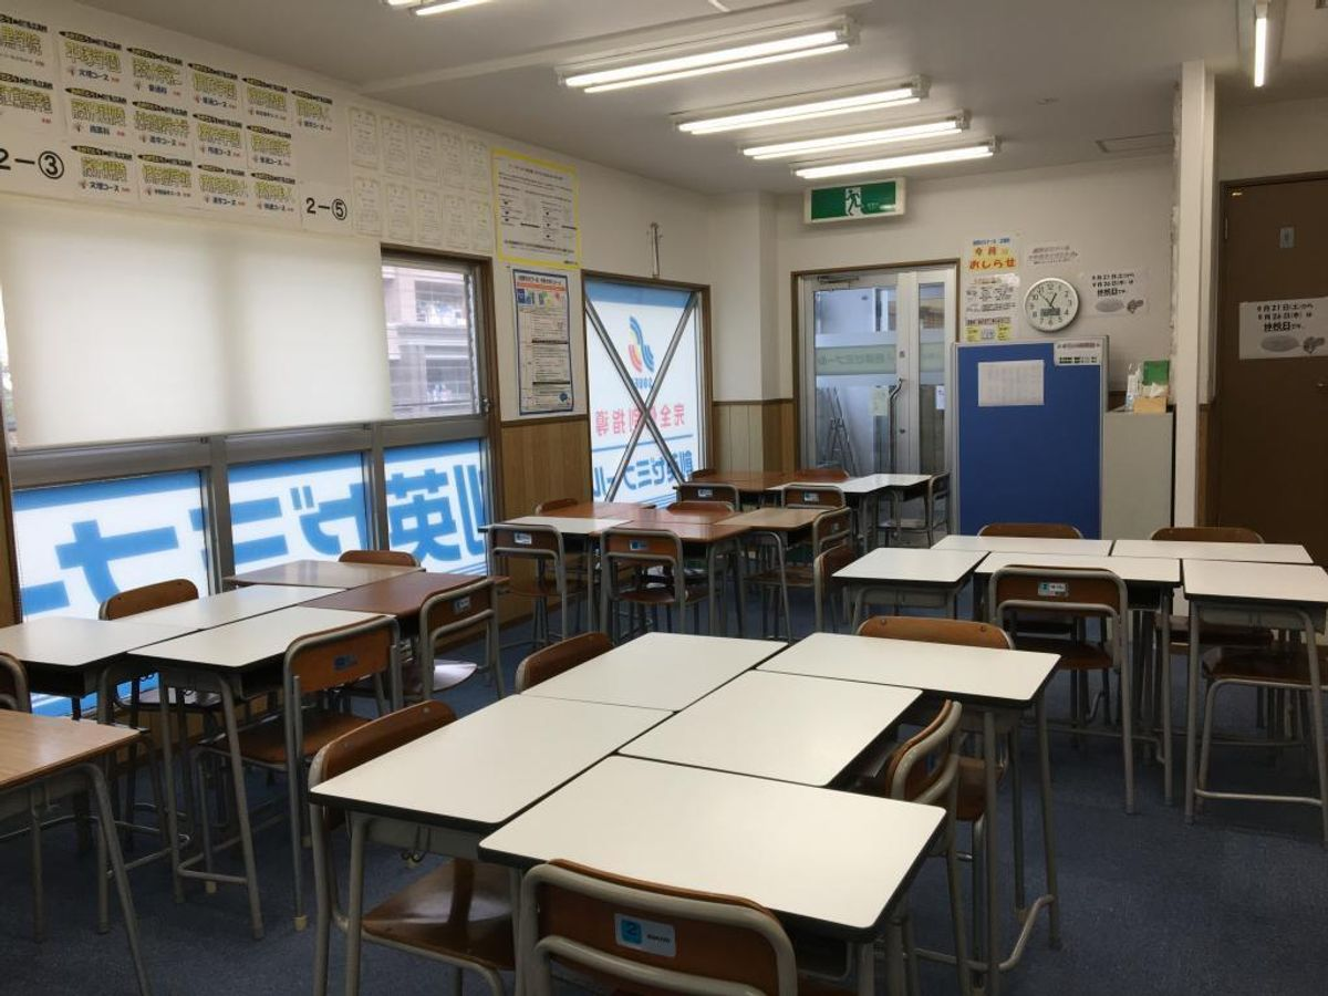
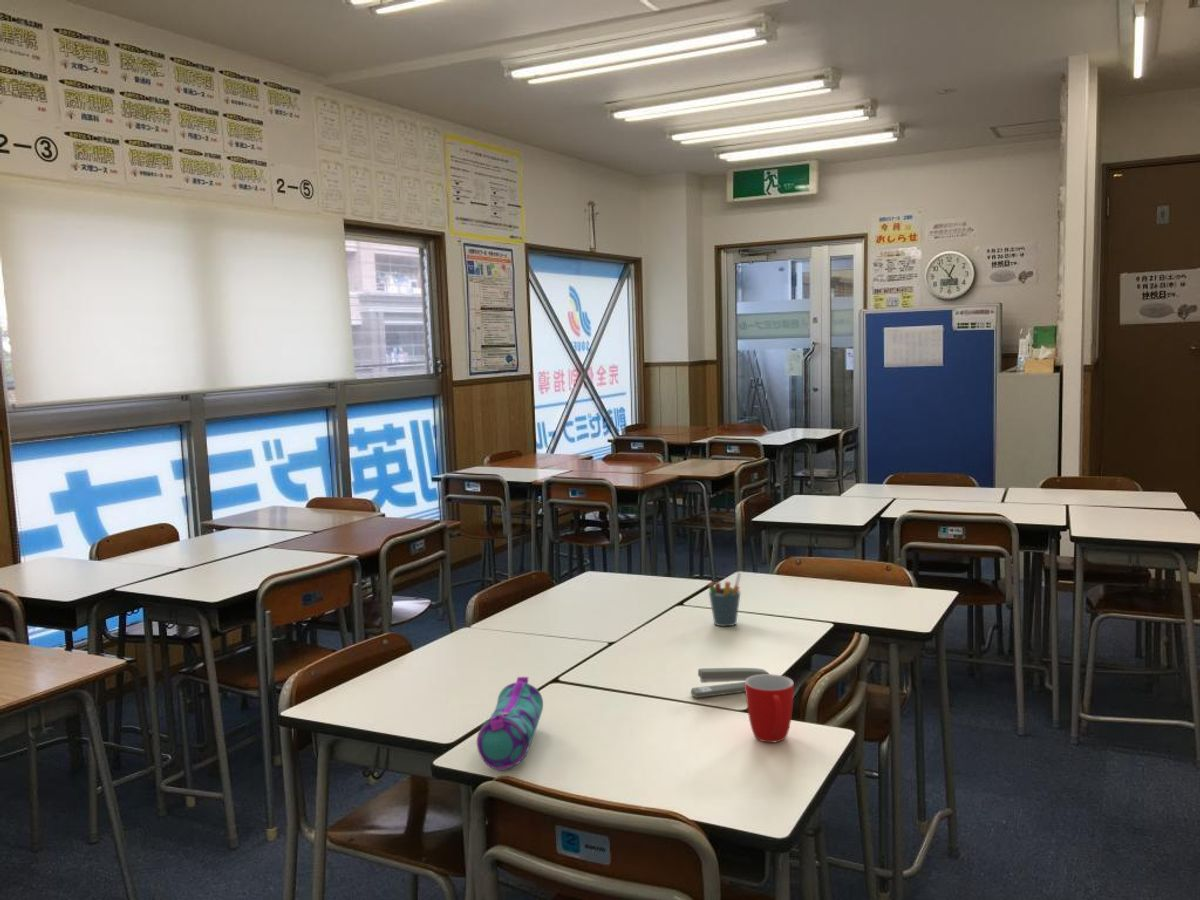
+ pencil case [476,676,544,772]
+ pen holder [707,571,742,627]
+ mug [744,673,795,744]
+ stapler [690,667,770,699]
